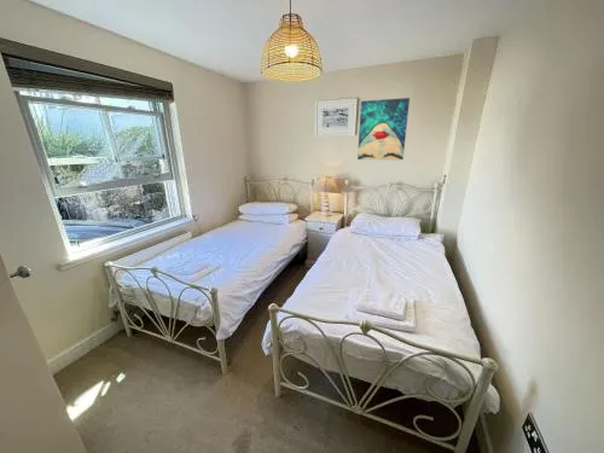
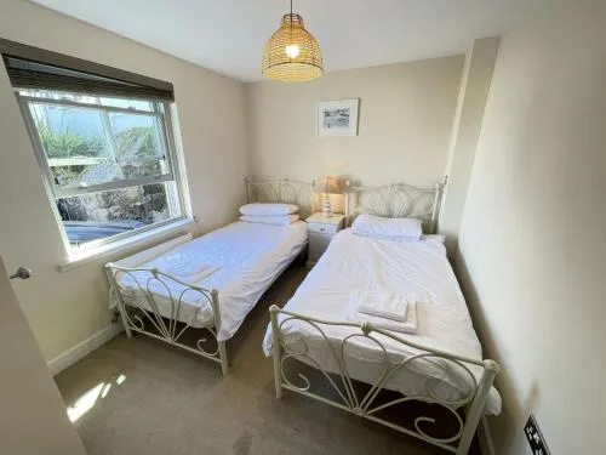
- wall art [356,97,411,161]
